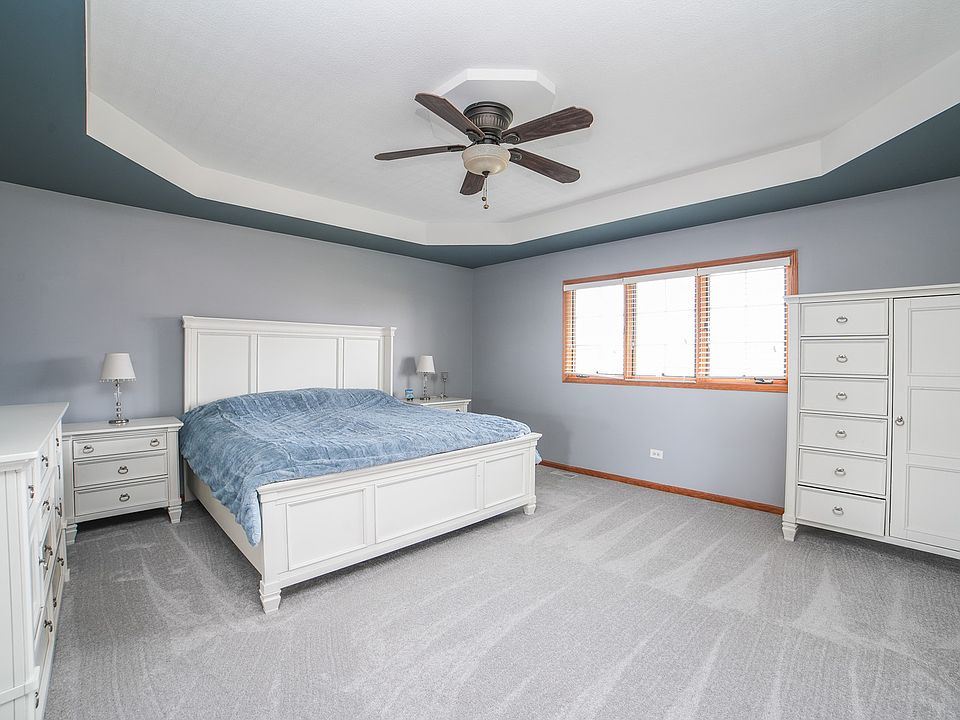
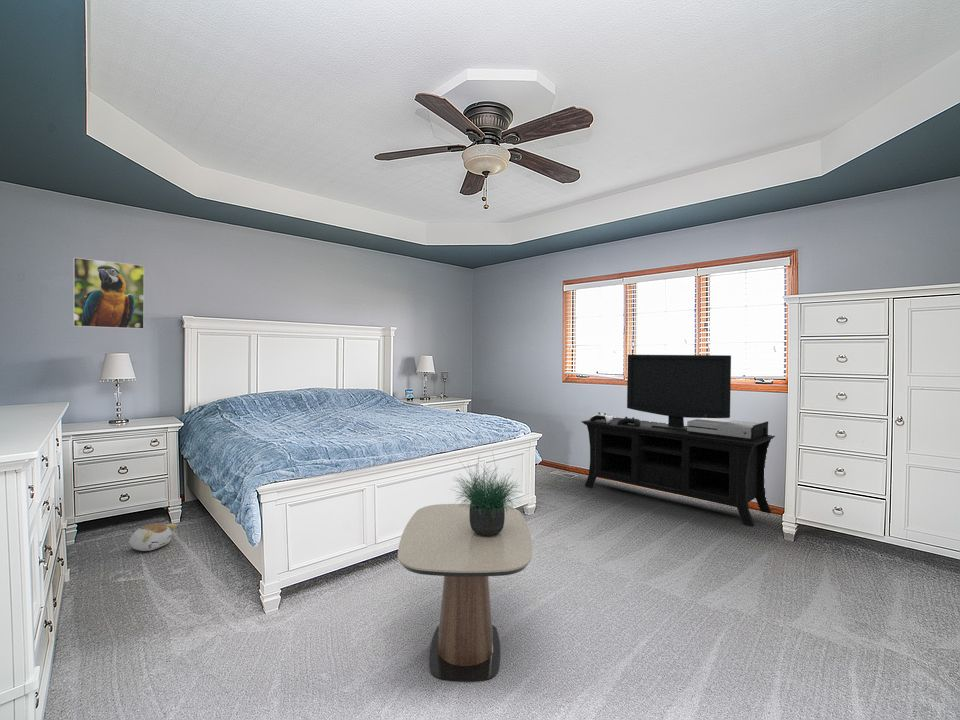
+ side table [397,503,533,682]
+ media console [580,354,776,528]
+ plush toy [128,522,178,552]
+ potted plant [450,451,524,536]
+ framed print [72,257,145,330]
